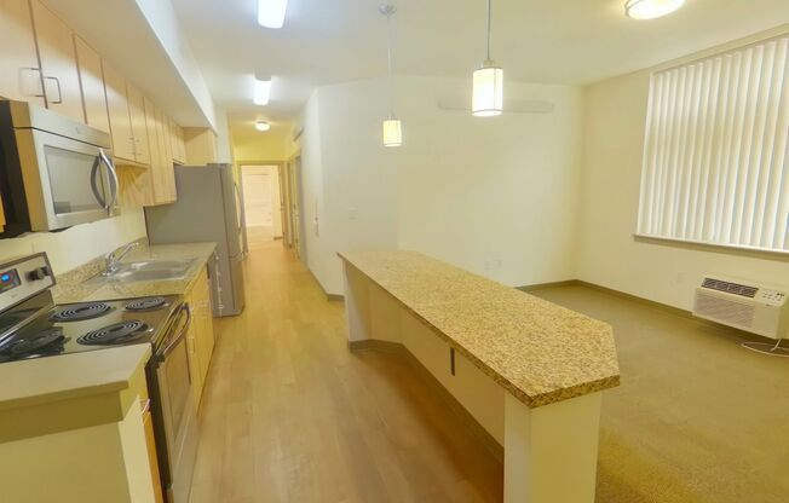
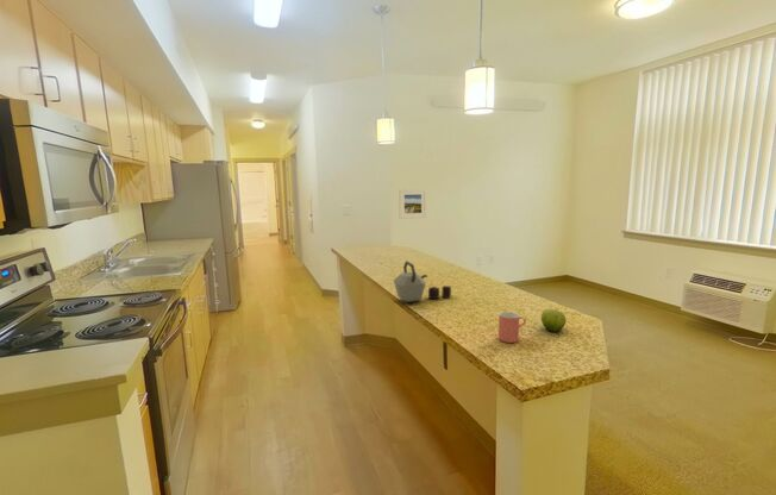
+ fruit [540,308,567,333]
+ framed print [398,188,427,220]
+ cup [497,311,527,344]
+ kettle [393,259,452,303]
